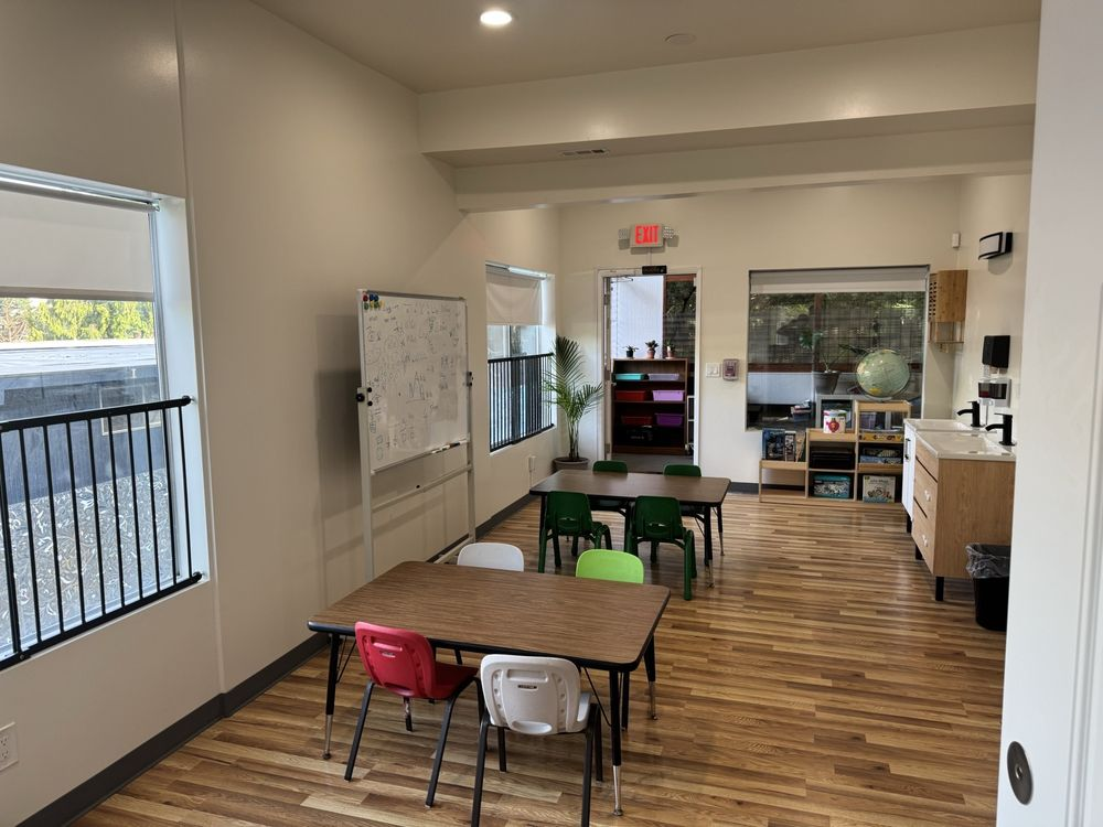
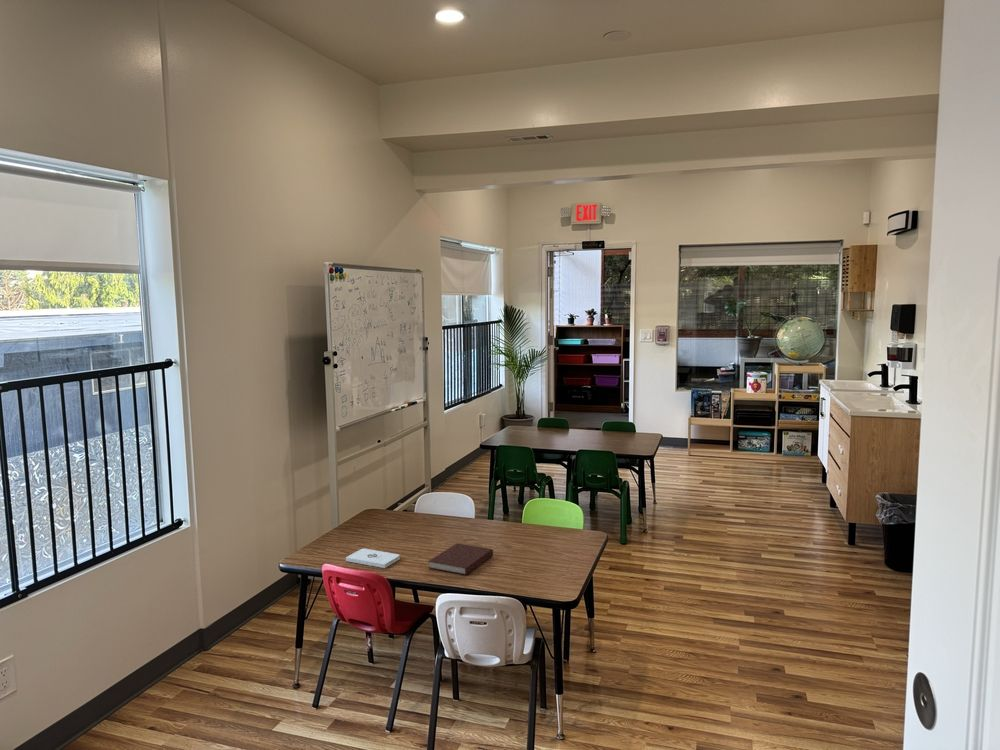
+ notepad [345,548,401,569]
+ notebook [427,542,494,576]
